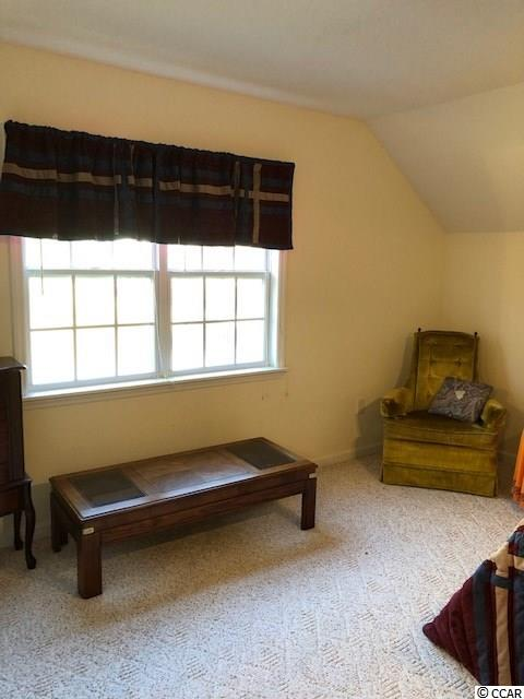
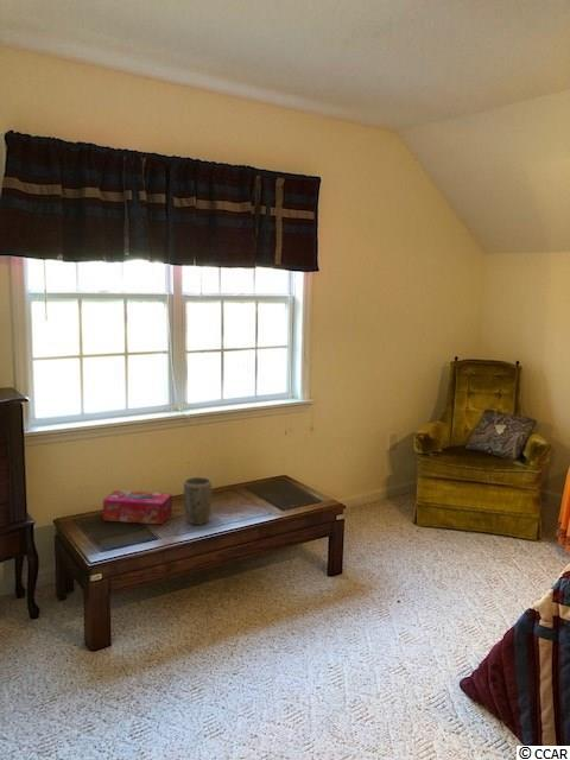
+ plant pot [183,476,213,526]
+ tissue box [102,489,173,525]
